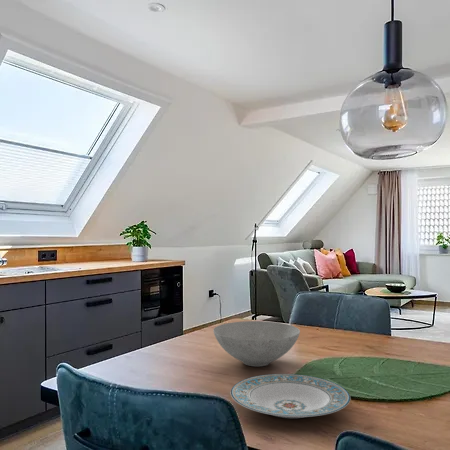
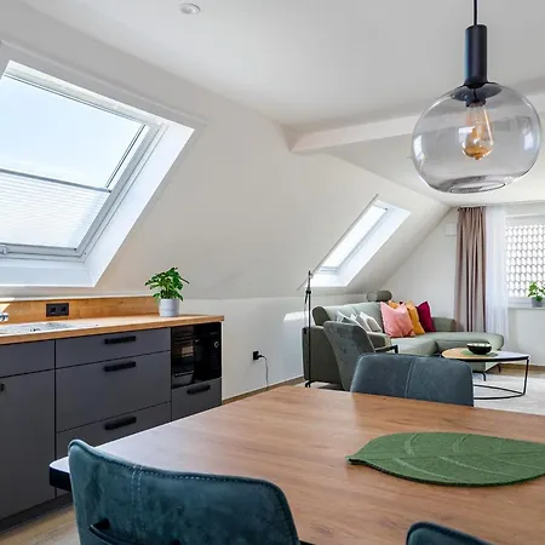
- bowl [212,320,301,367]
- plate [230,373,352,419]
